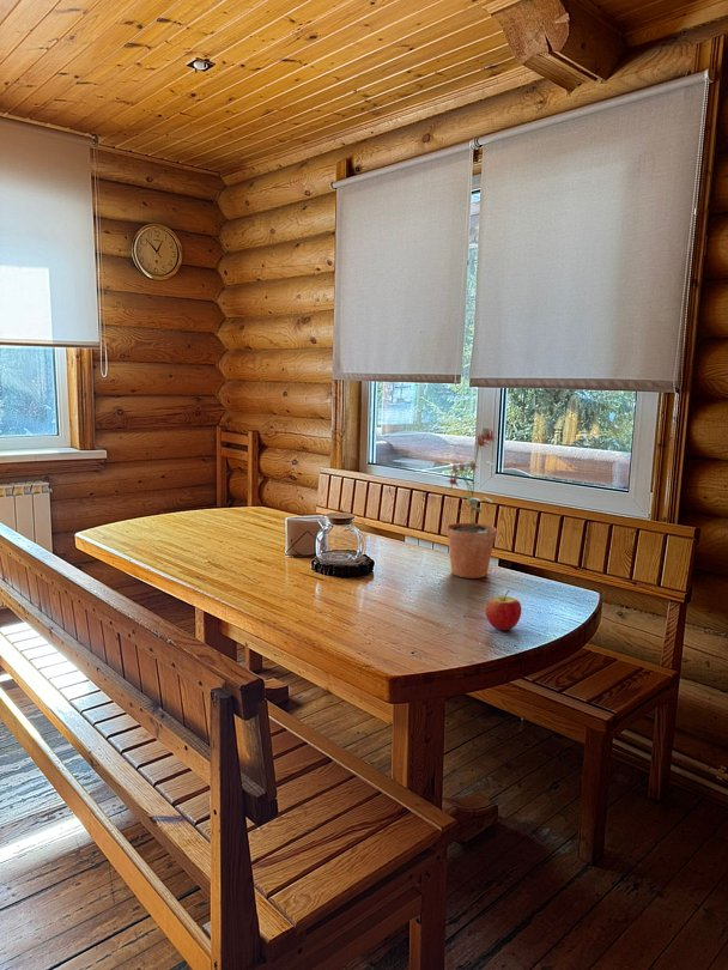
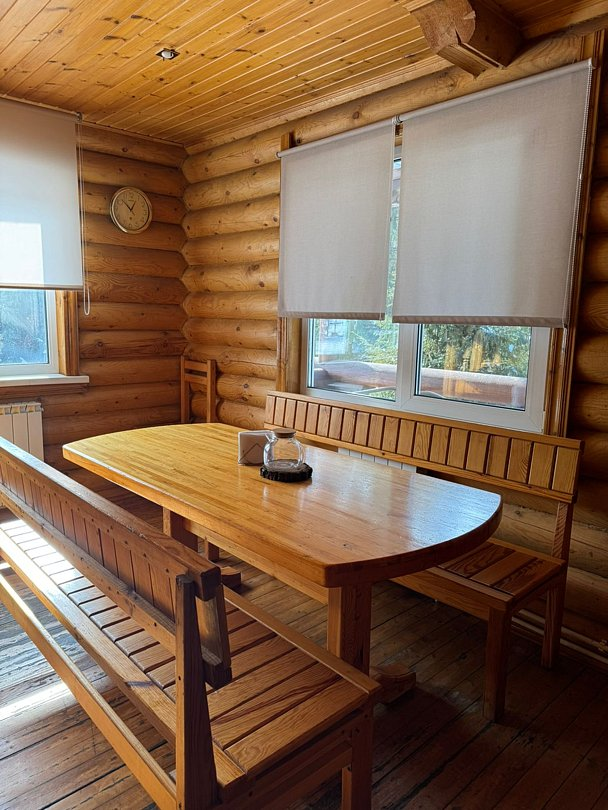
- potted plant [445,426,498,580]
- apple [485,589,522,631]
